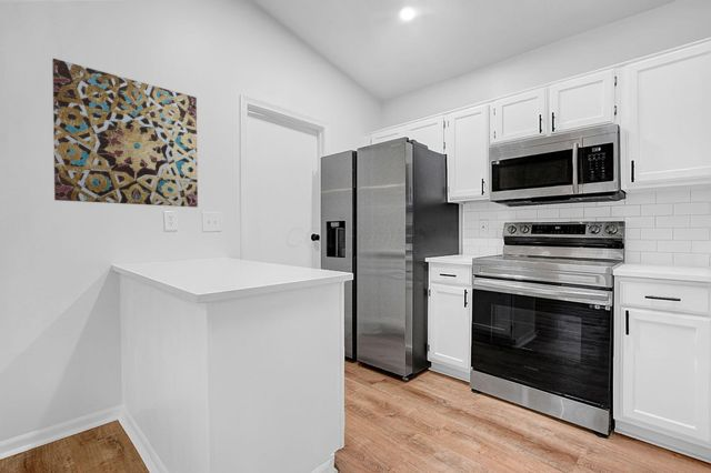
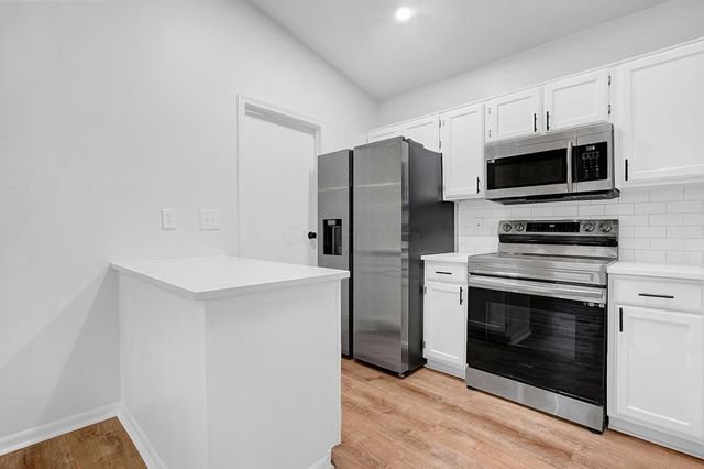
- wall art [51,58,199,209]
